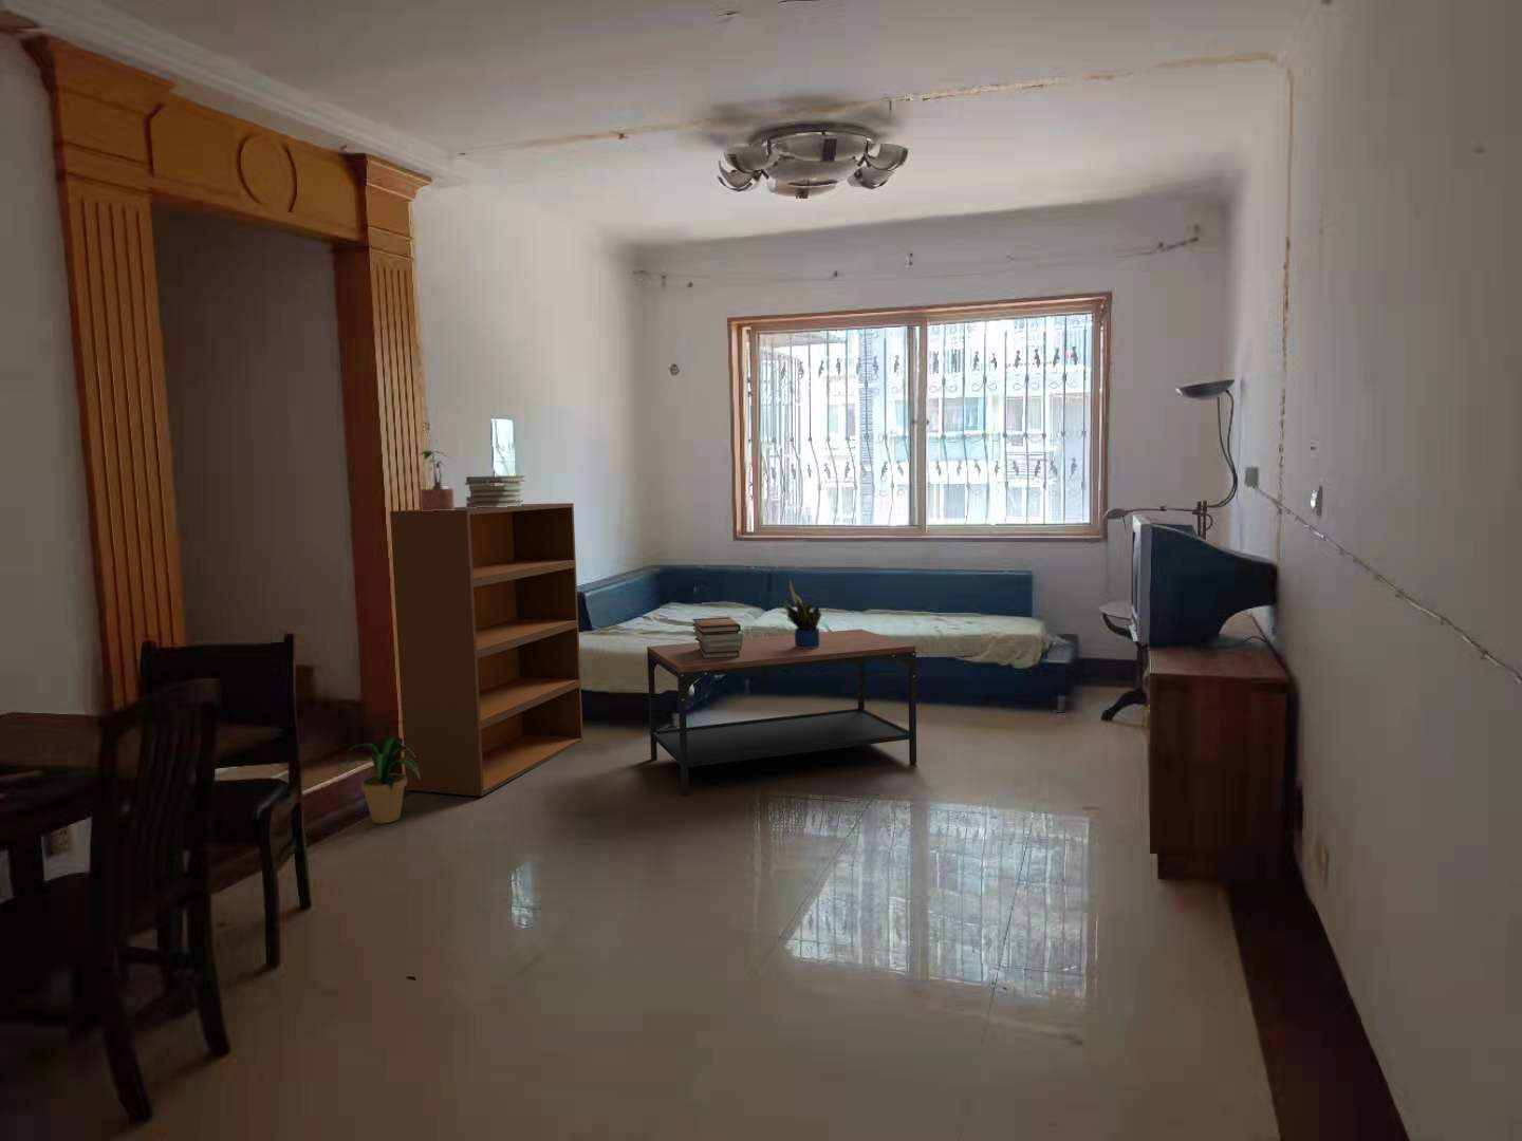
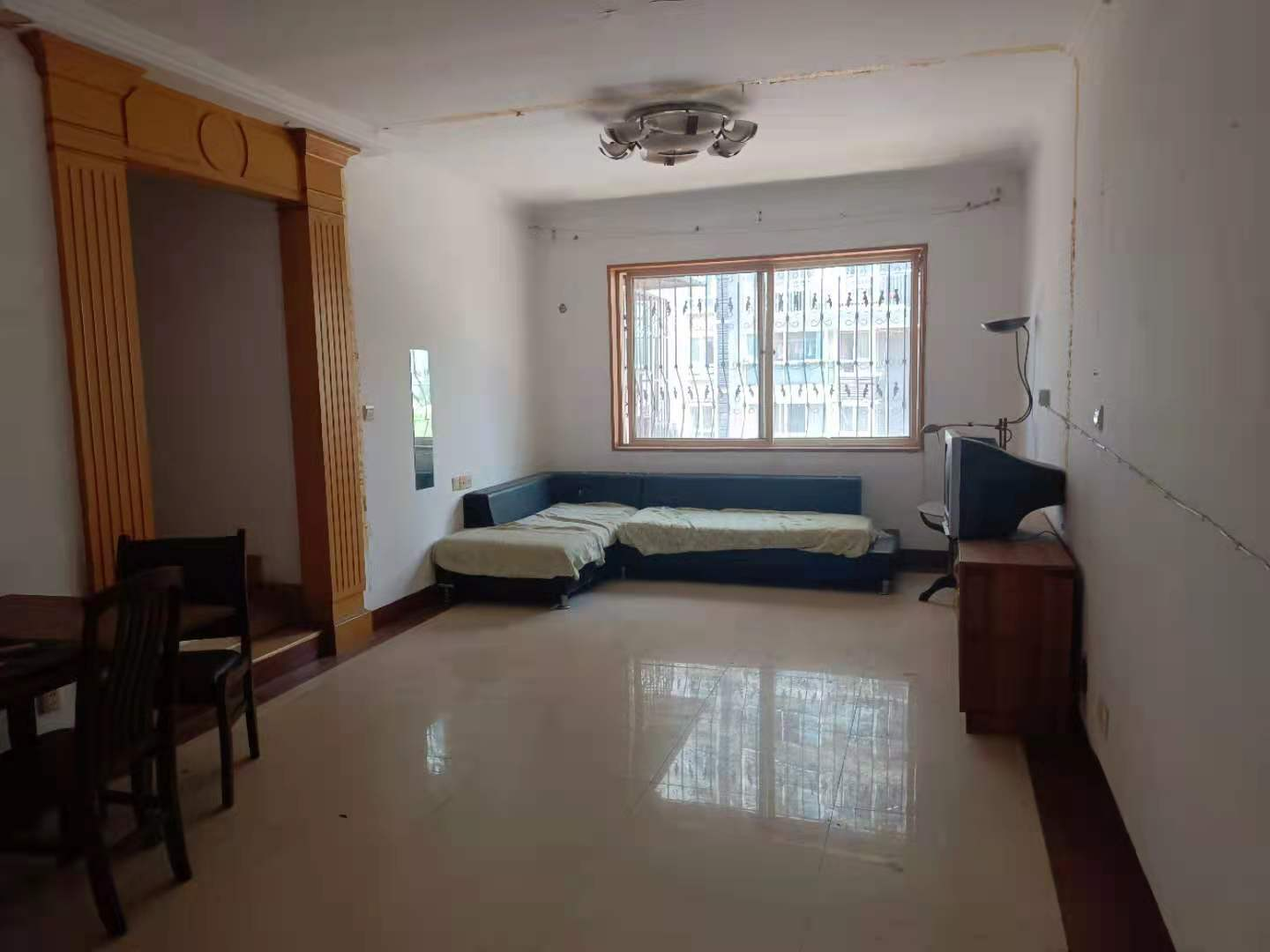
- bookshelf [389,502,585,798]
- potted plant [783,578,822,648]
- coffee table [646,628,918,796]
- book stack [691,616,744,658]
- potted plant [336,736,419,825]
- book stack [464,475,526,508]
- potted plant [417,449,454,512]
